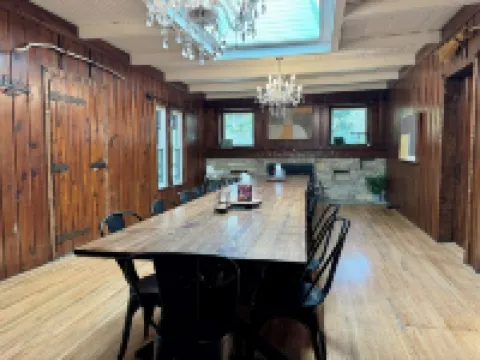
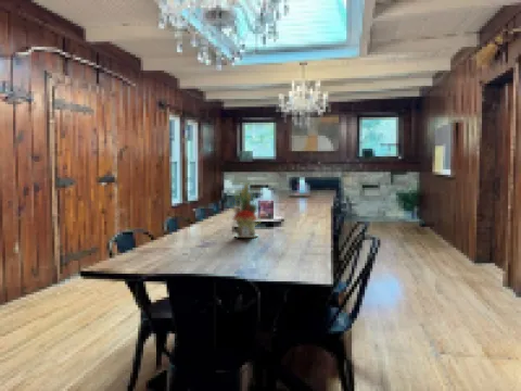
+ flower arrangement [232,182,263,239]
